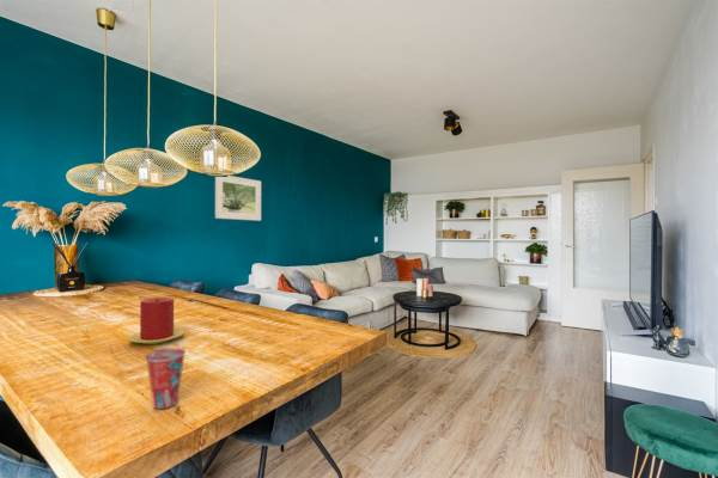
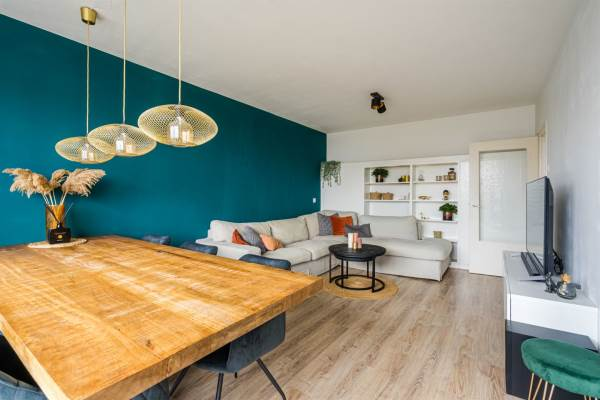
- candle [127,296,185,345]
- cup [144,347,187,410]
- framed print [214,174,262,222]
